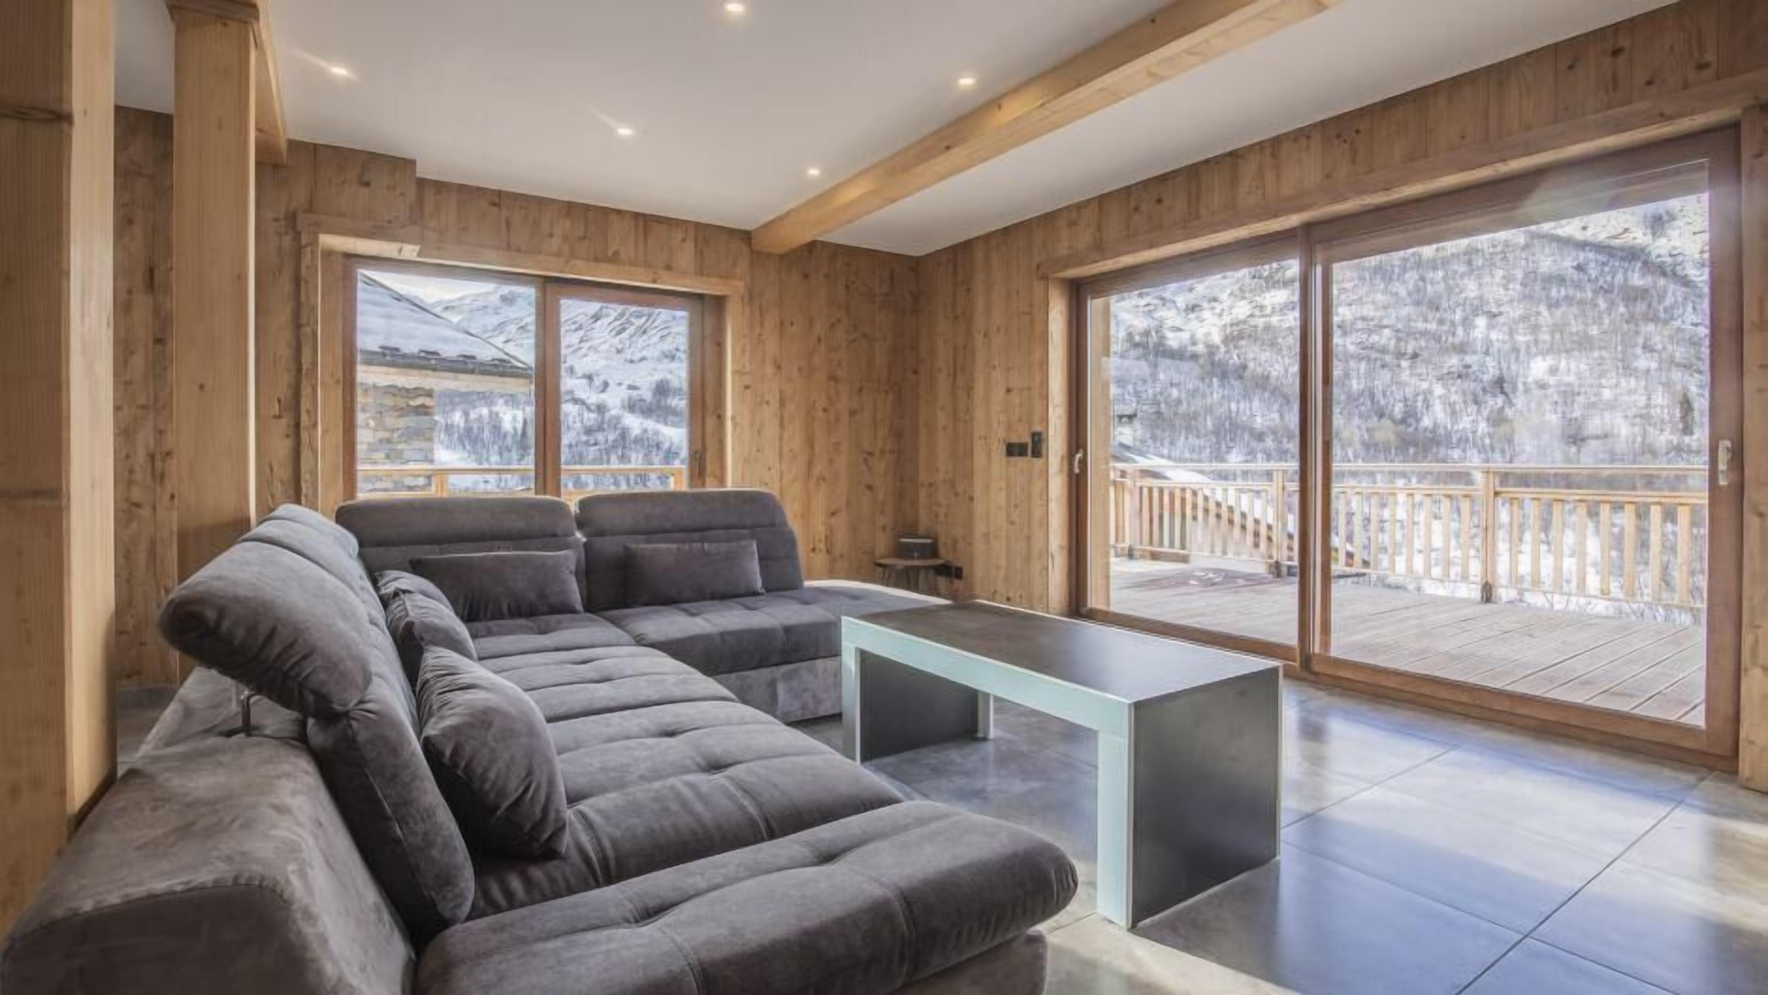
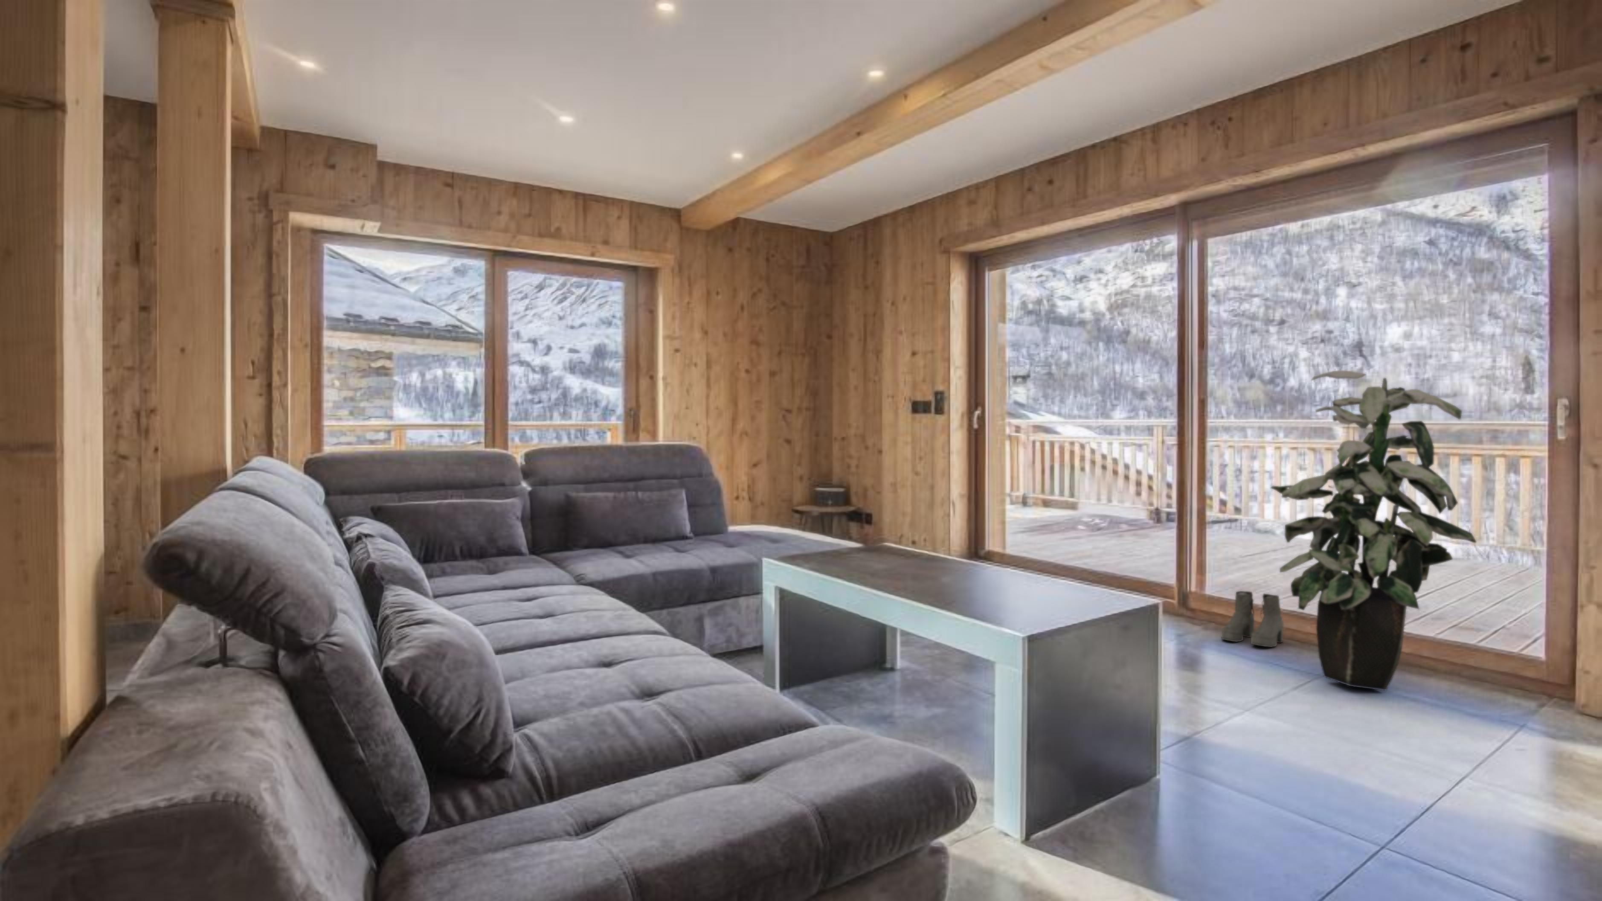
+ boots [1221,591,1284,648]
+ indoor plant [1270,370,1477,691]
